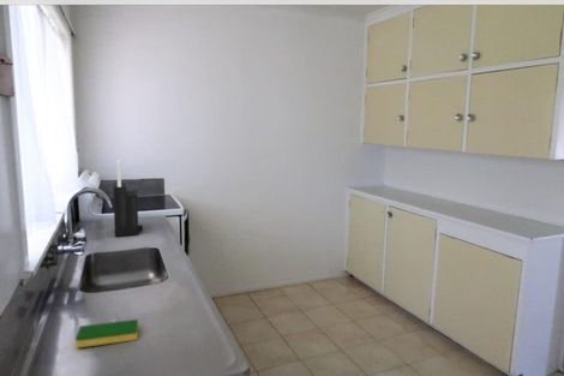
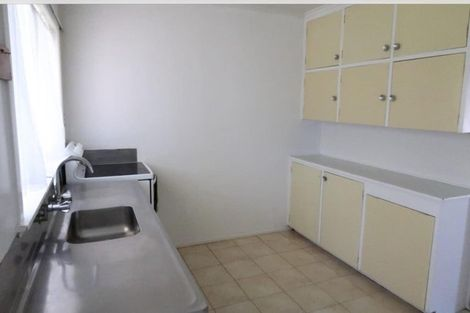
- knife block [112,159,144,238]
- dish sponge [74,318,139,350]
